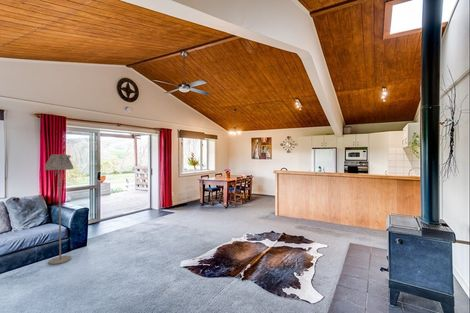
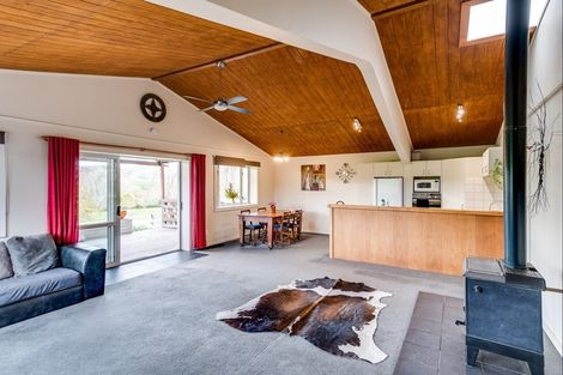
- floor lamp [43,153,75,266]
